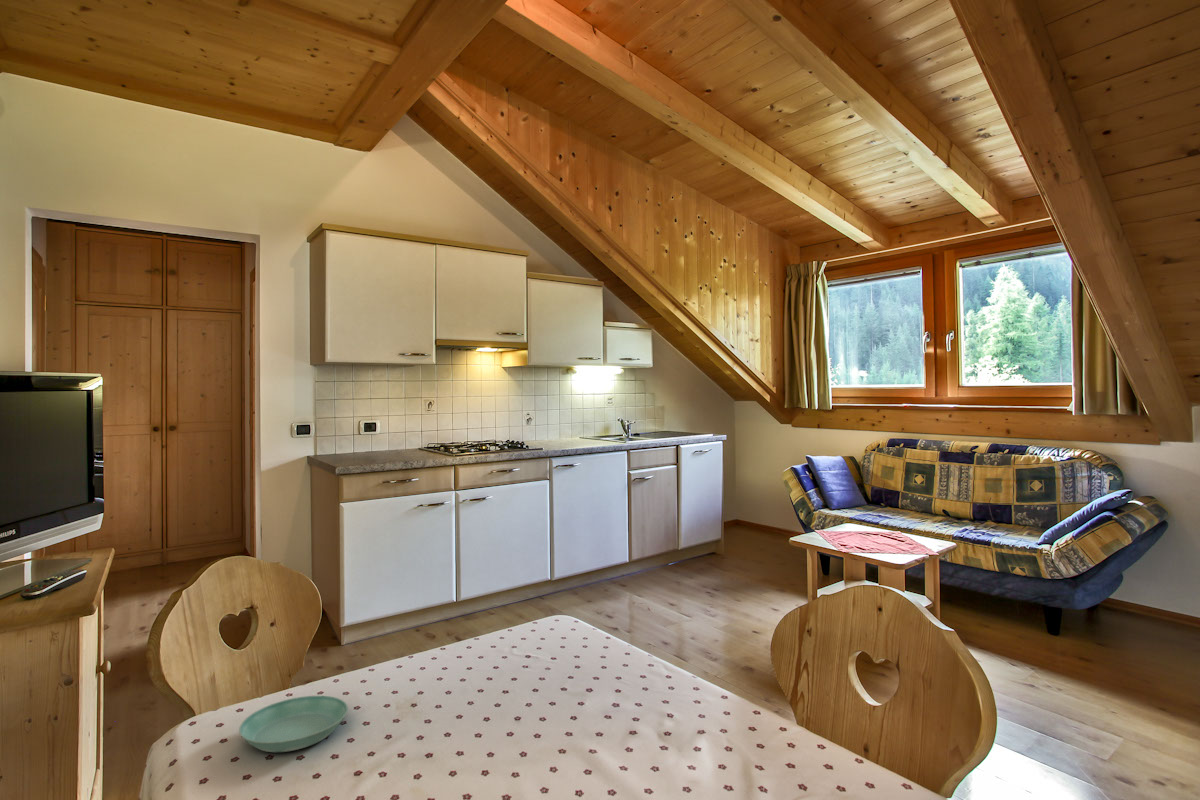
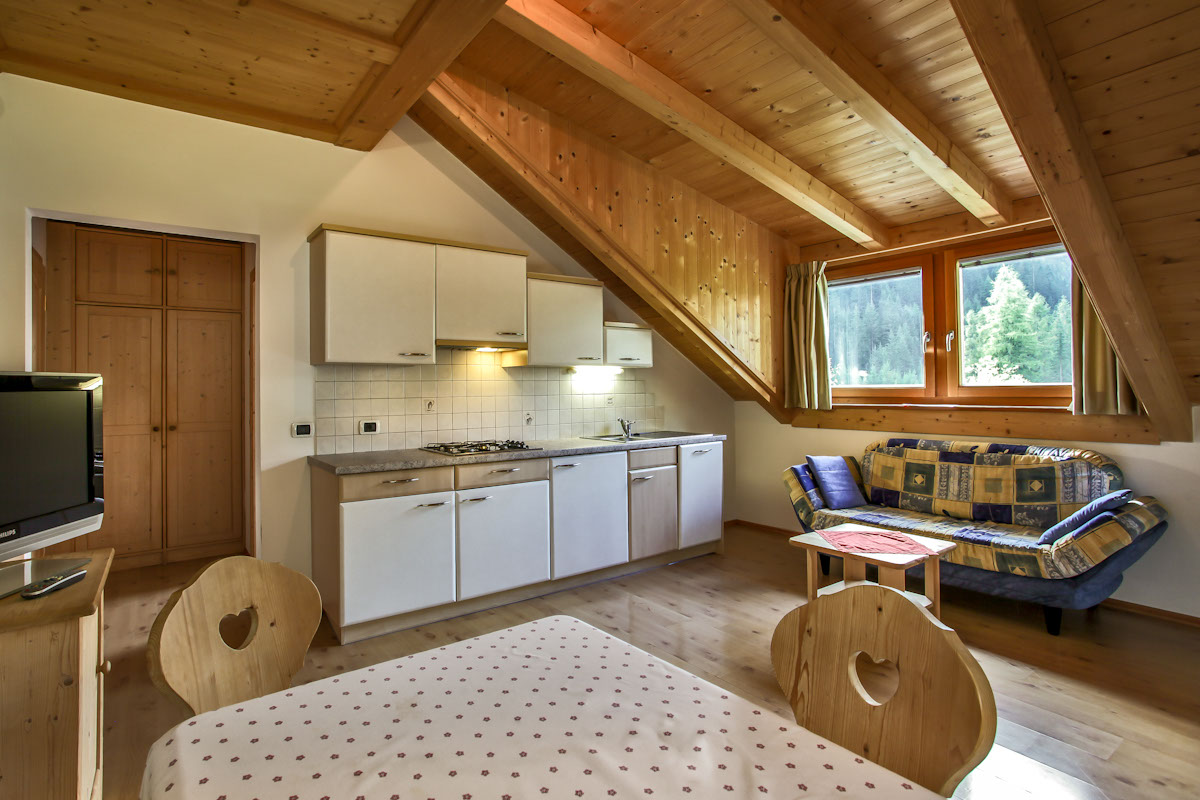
- saucer [238,695,349,753]
